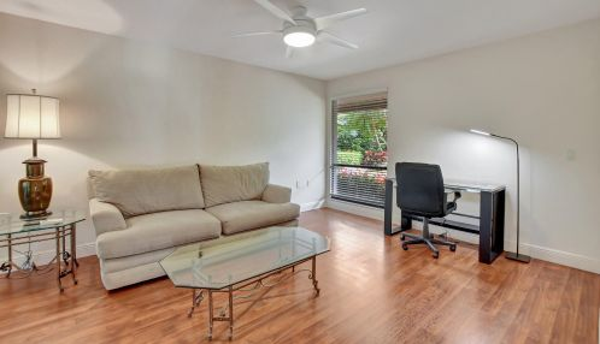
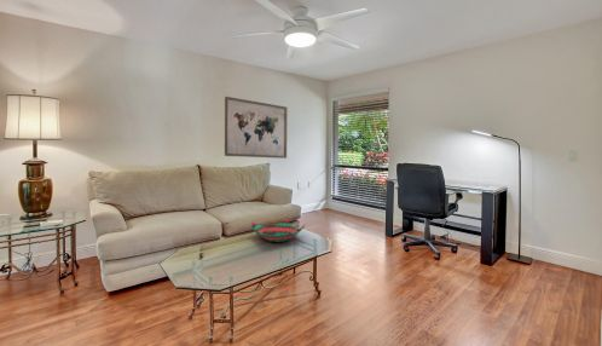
+ decorative bowl [250,218,306,243]
+ wall art [224,96,289,160]
